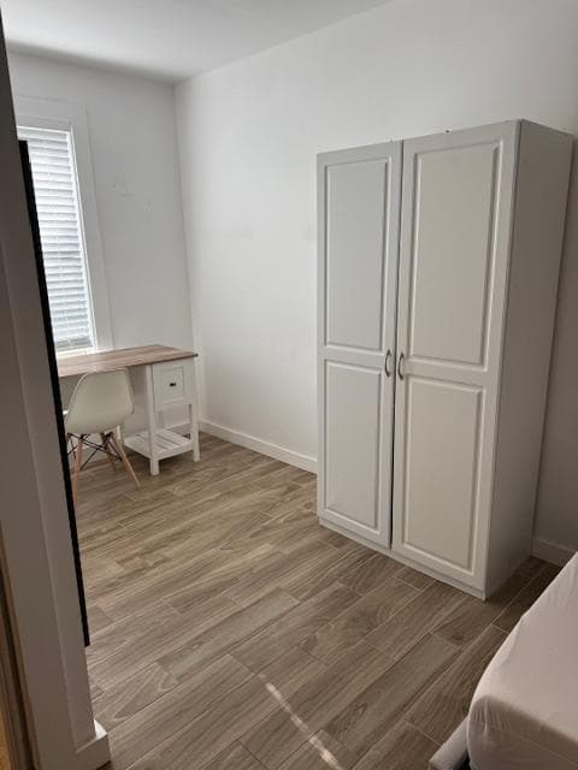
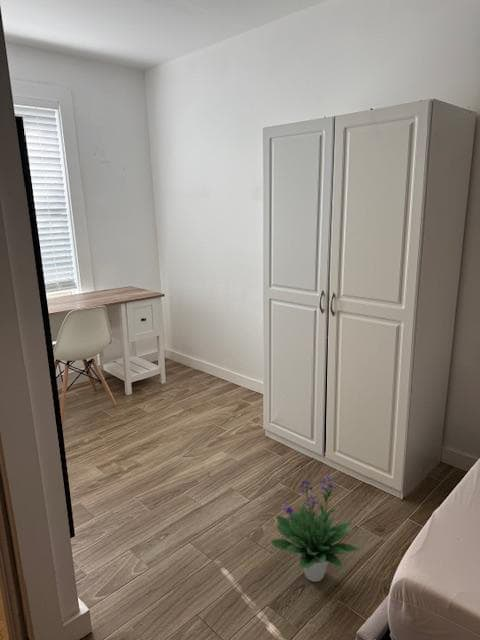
+ potted plant [270,473,362,583]
